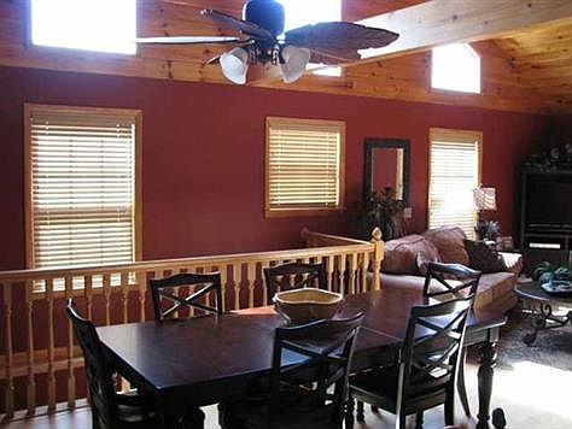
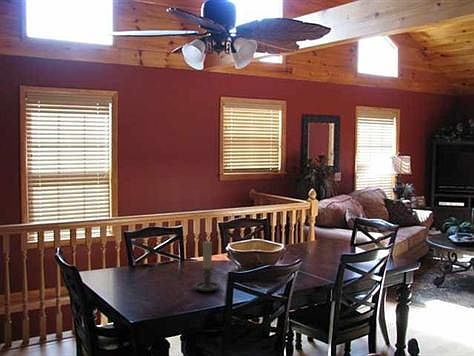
+ candle holder [188,240,221,293]
